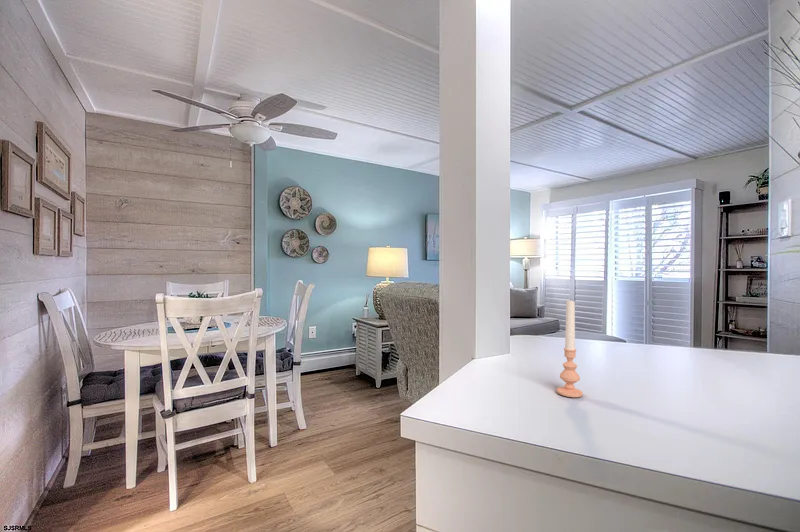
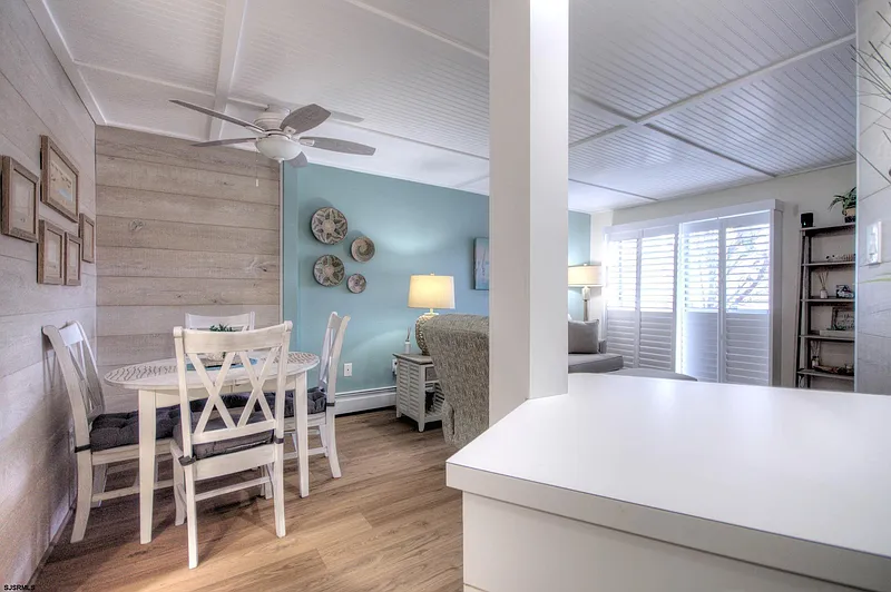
- candle [556,298,584,398]
